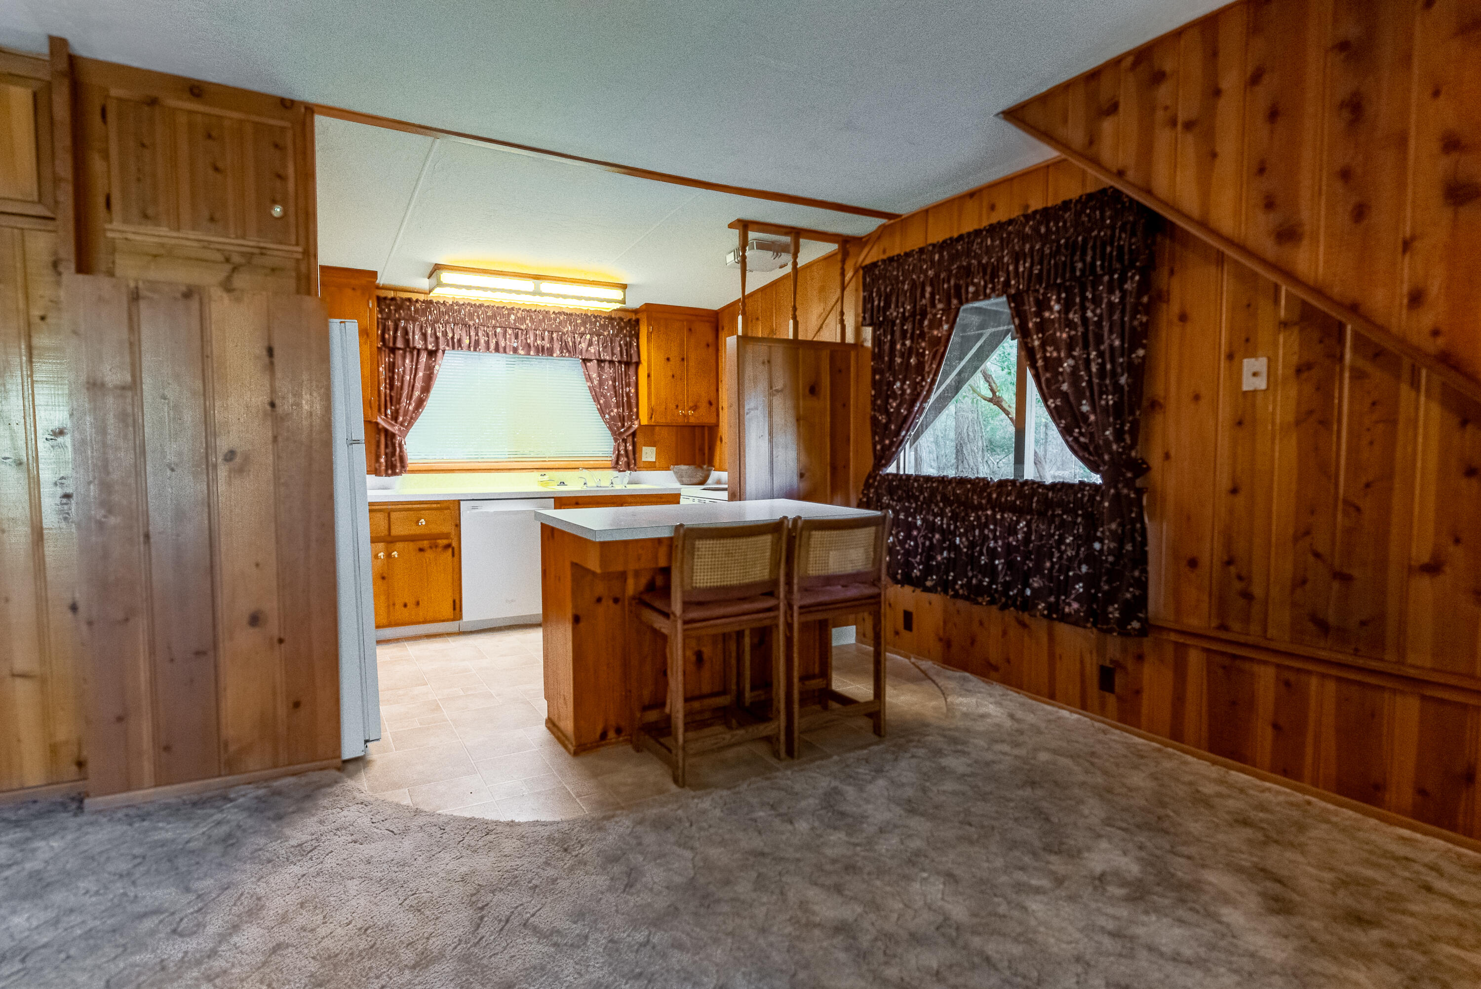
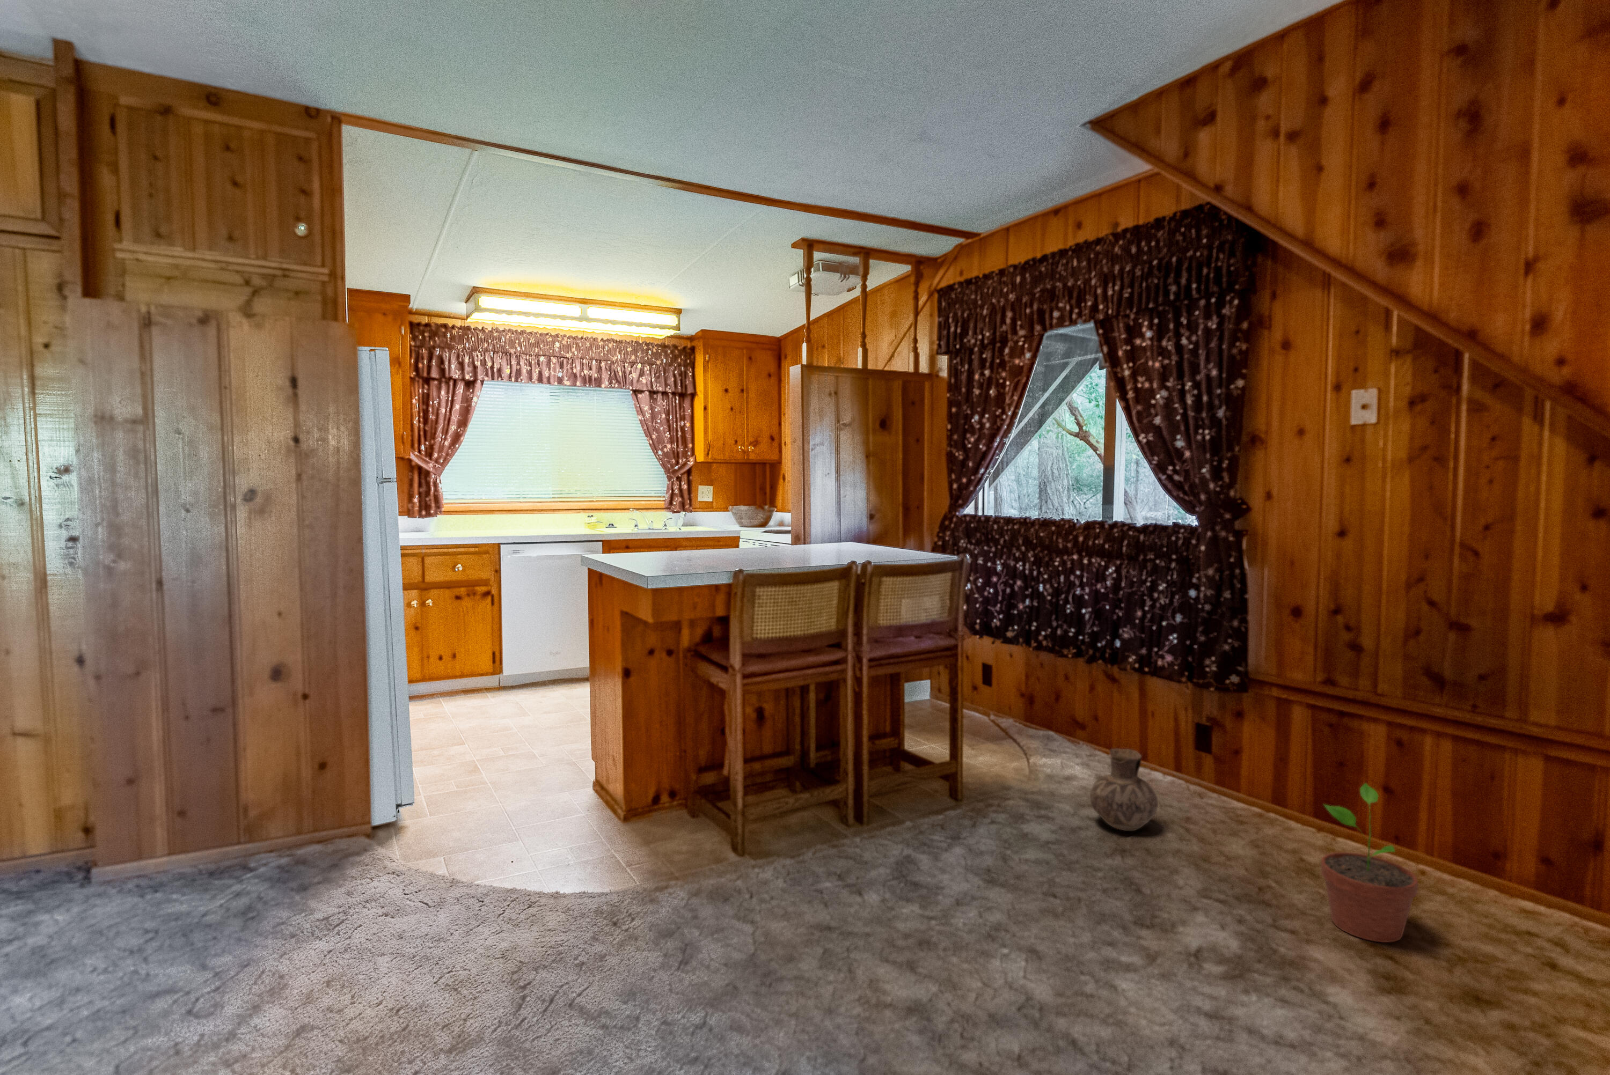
+ potted plant [1320,782,1418,943]
+ ceramic jug [1089,747,1159,831]
